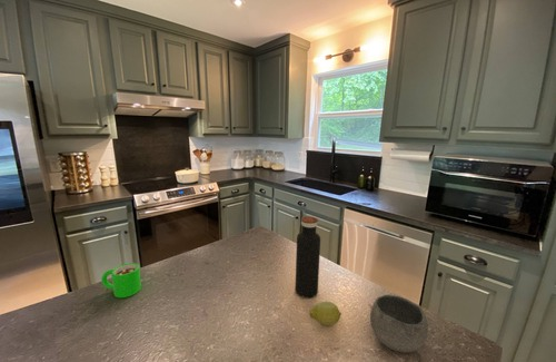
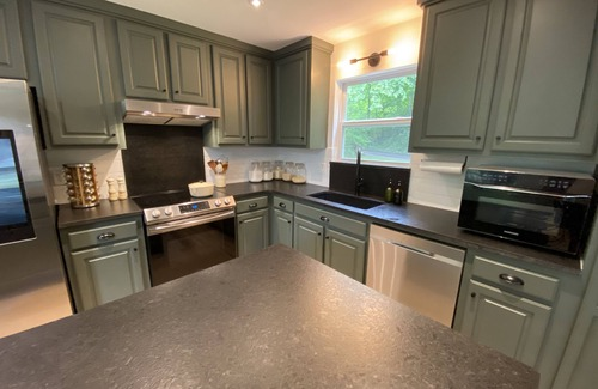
- water bottle [294,215,321,300]
- fruit [309,301,342,326]
- mug [100,262,142,299]
- bowl [369,294,429,354]
